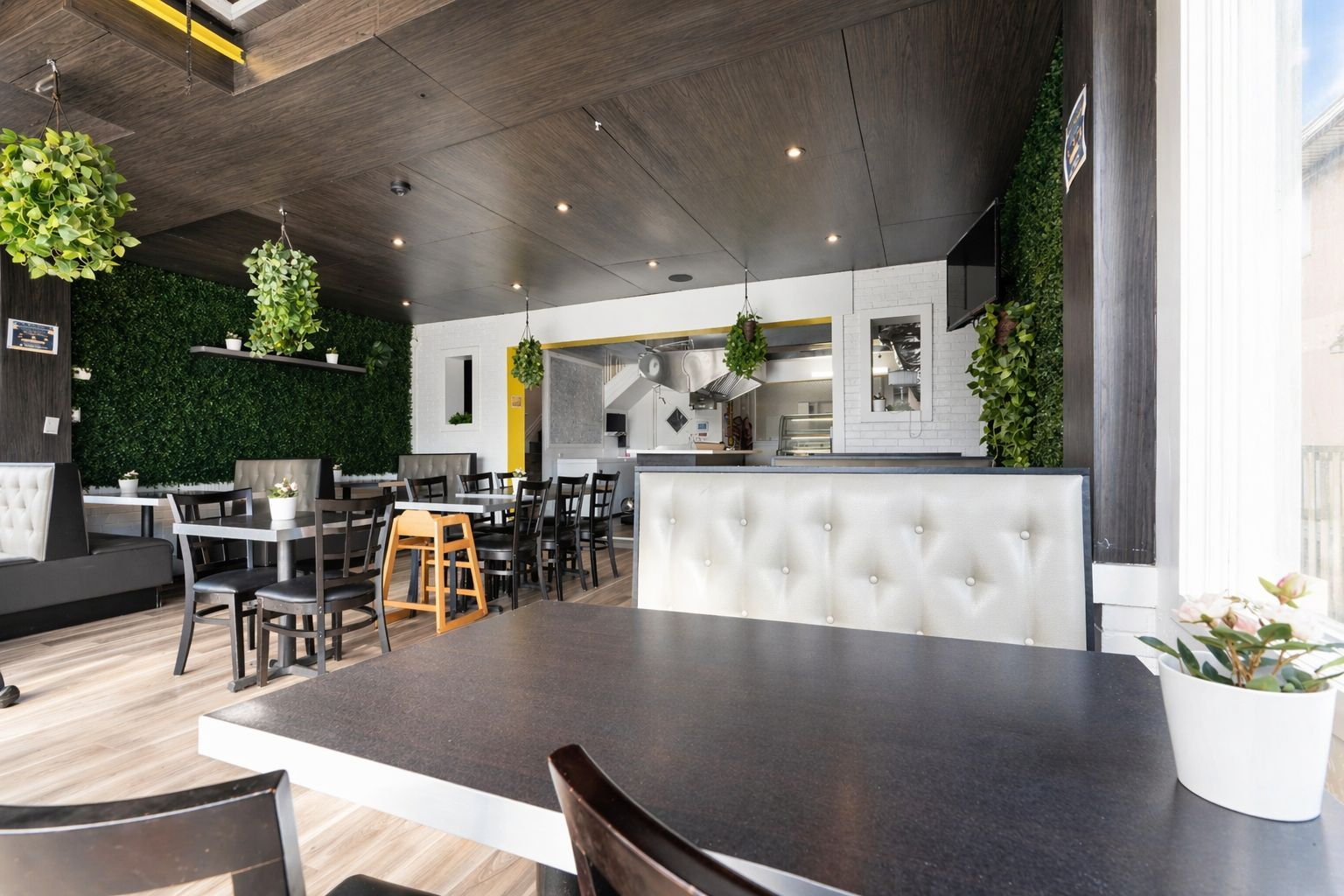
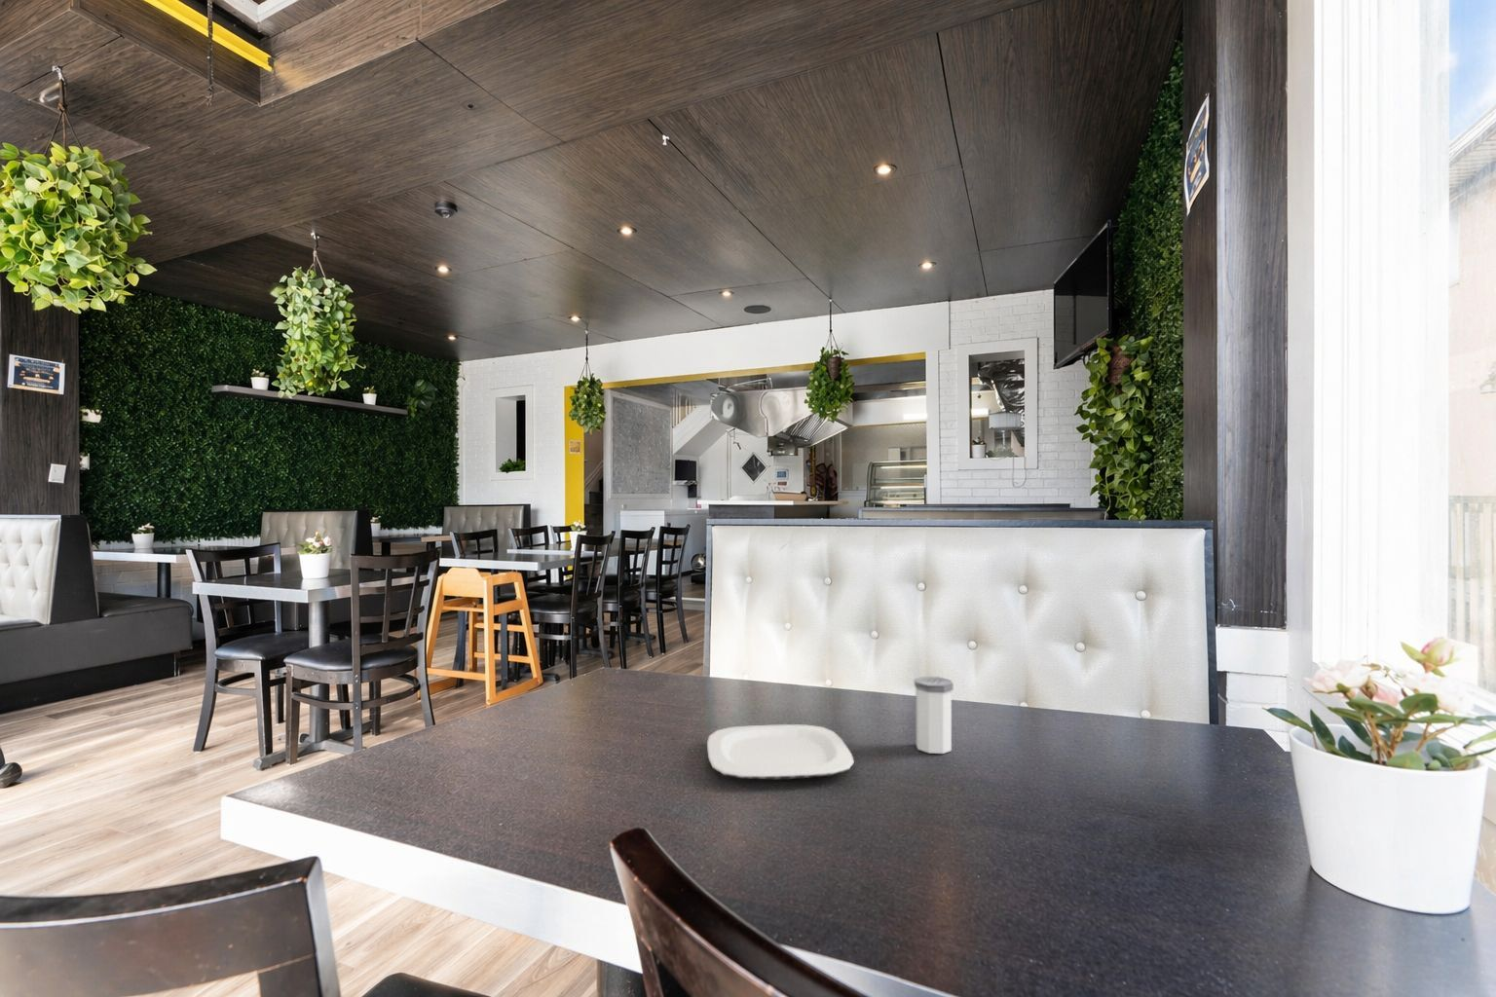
+ plate [706,723,855,781]
+ salt shaker [914,675,955,754]
